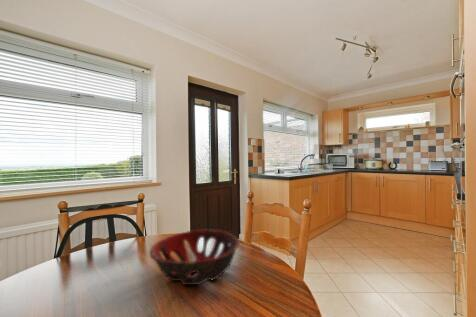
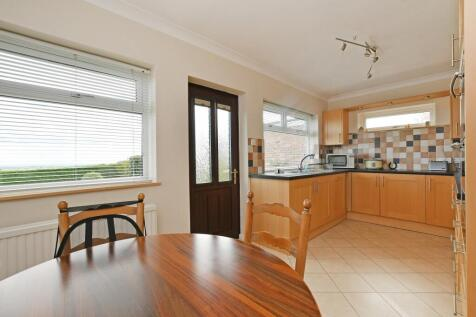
- decorative bowl [149,229,240,286]
